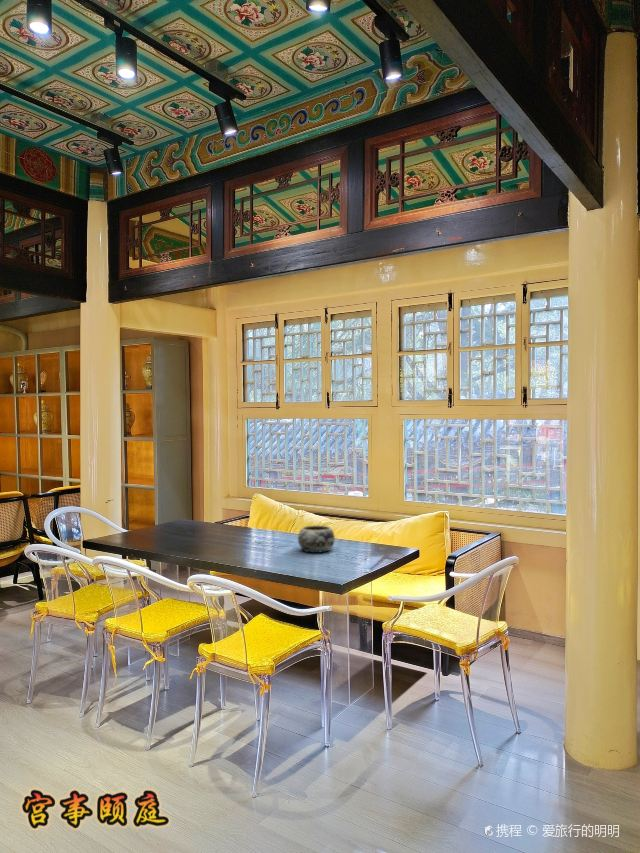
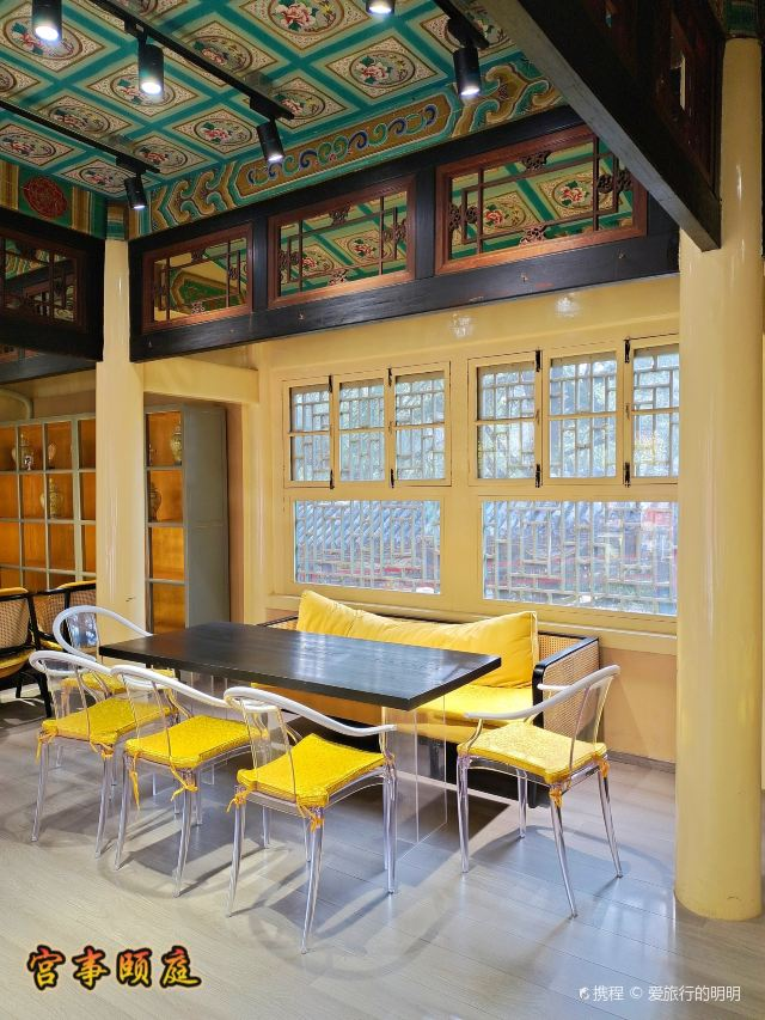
- decorative bowl [297,524,336,554]
